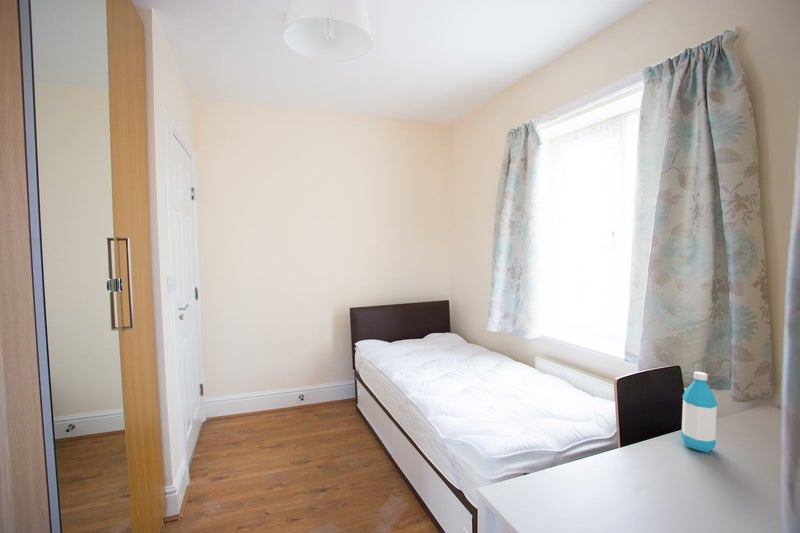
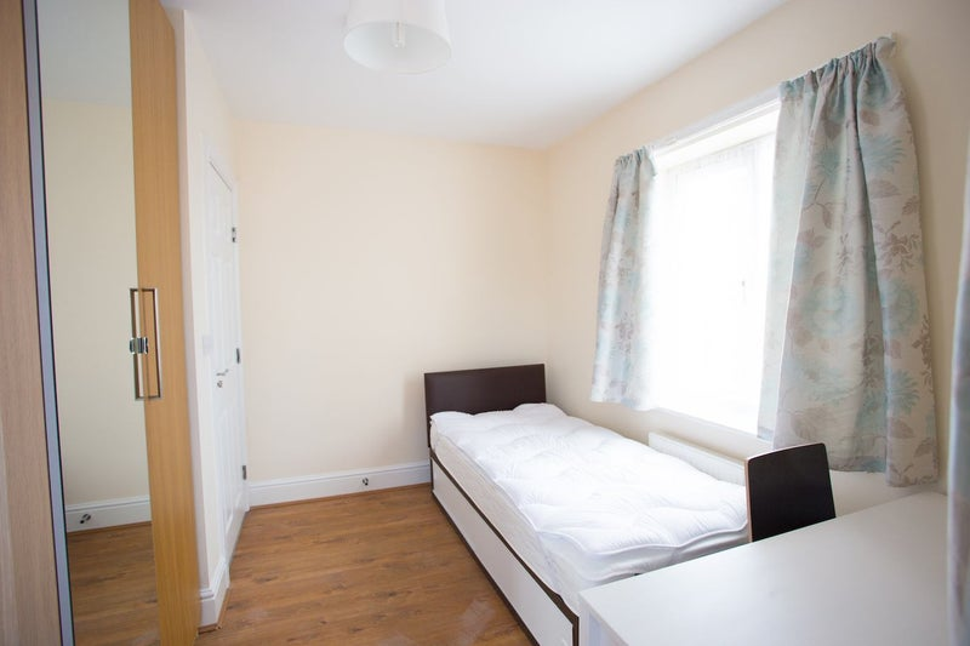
- water bottle [680,370,719,454]
